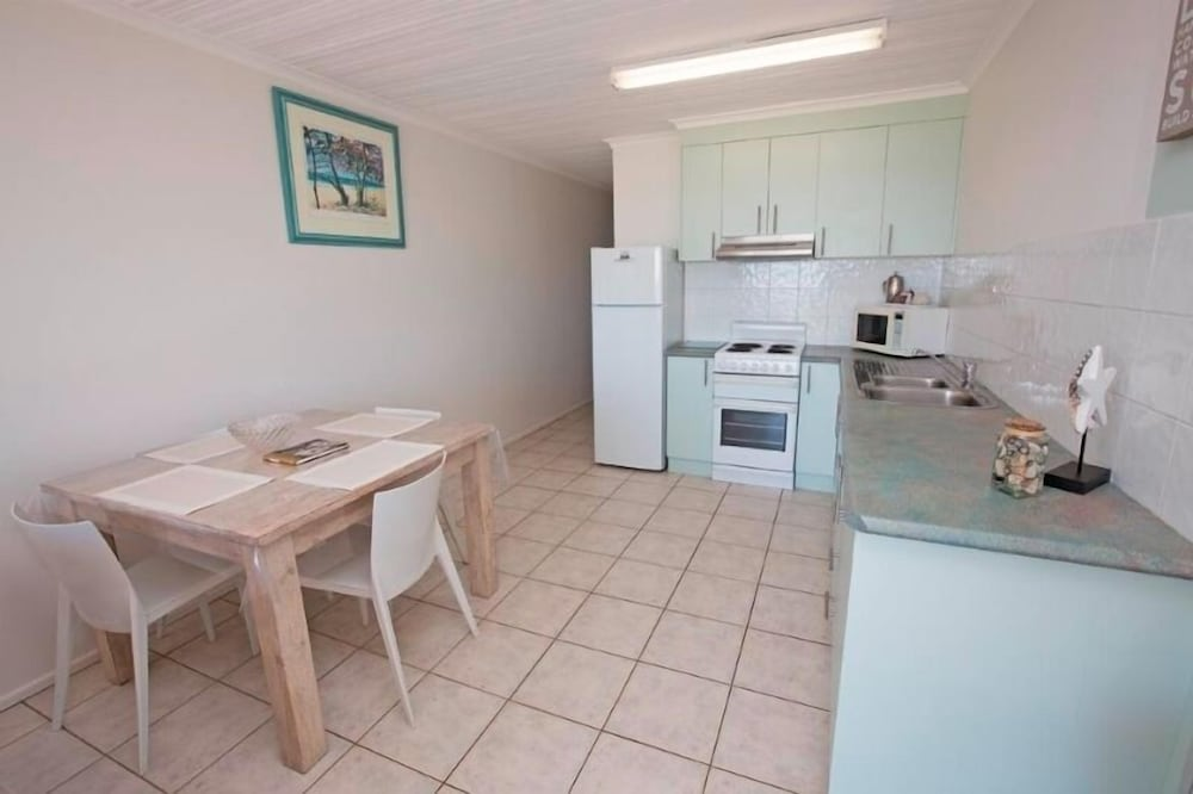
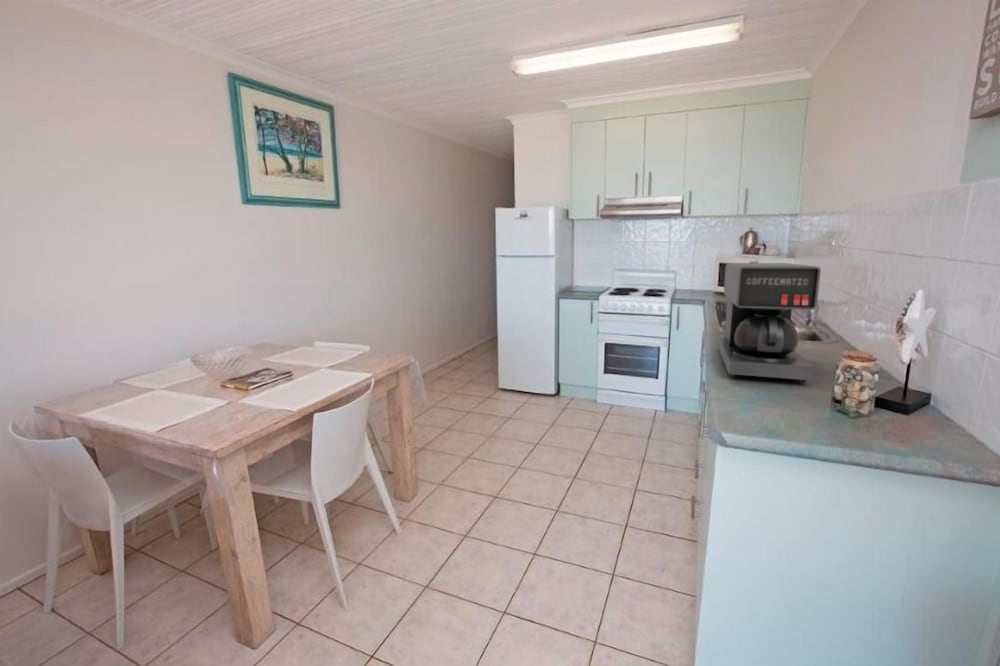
+ coffee maker [717,262,822,384]
